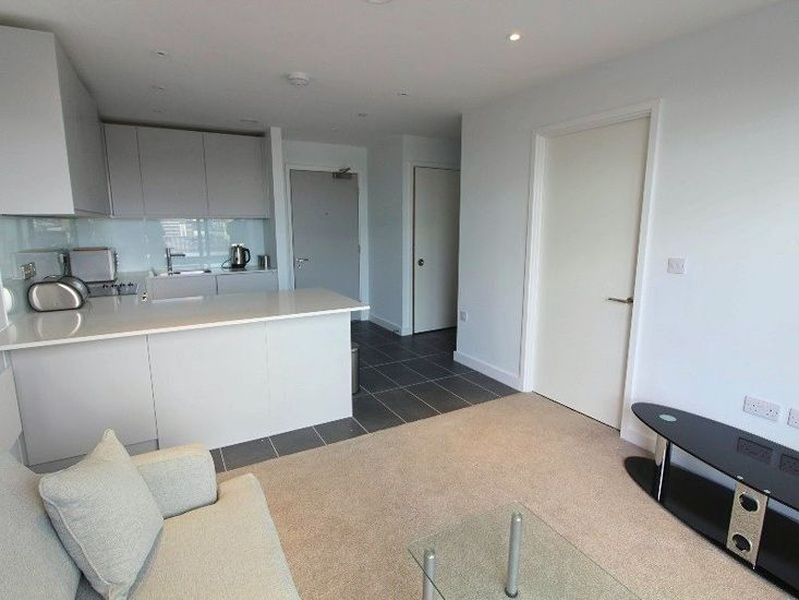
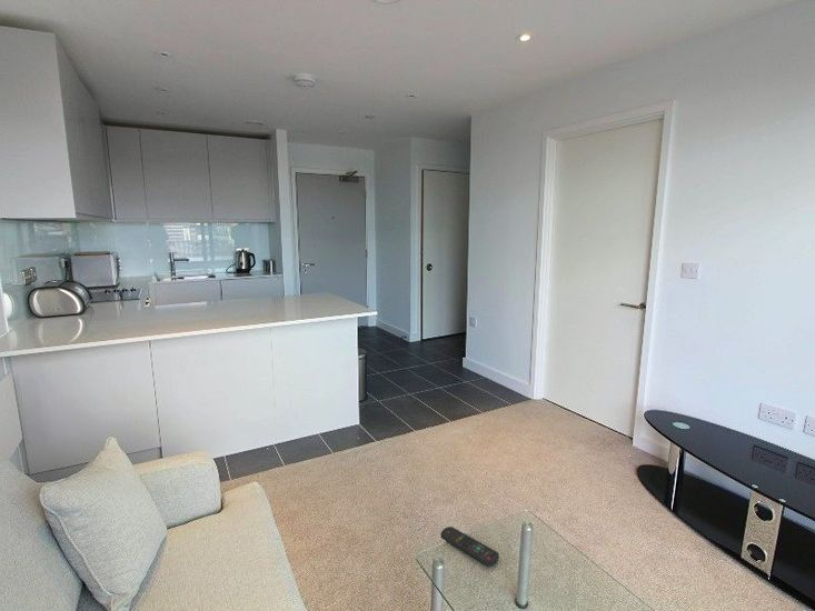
+ remote control [439,525,499,567]
